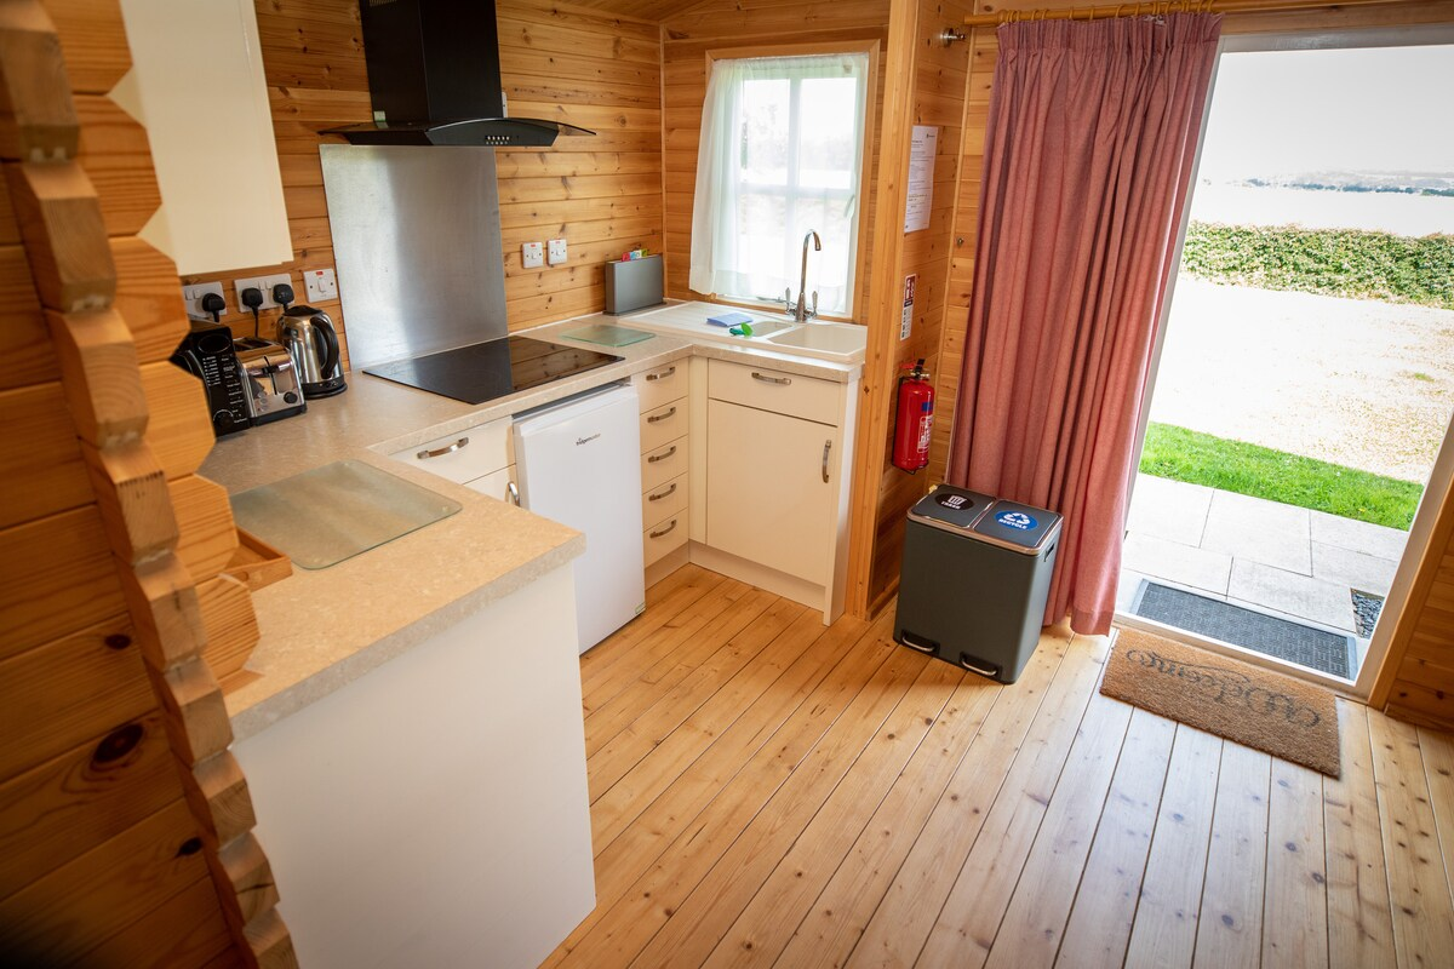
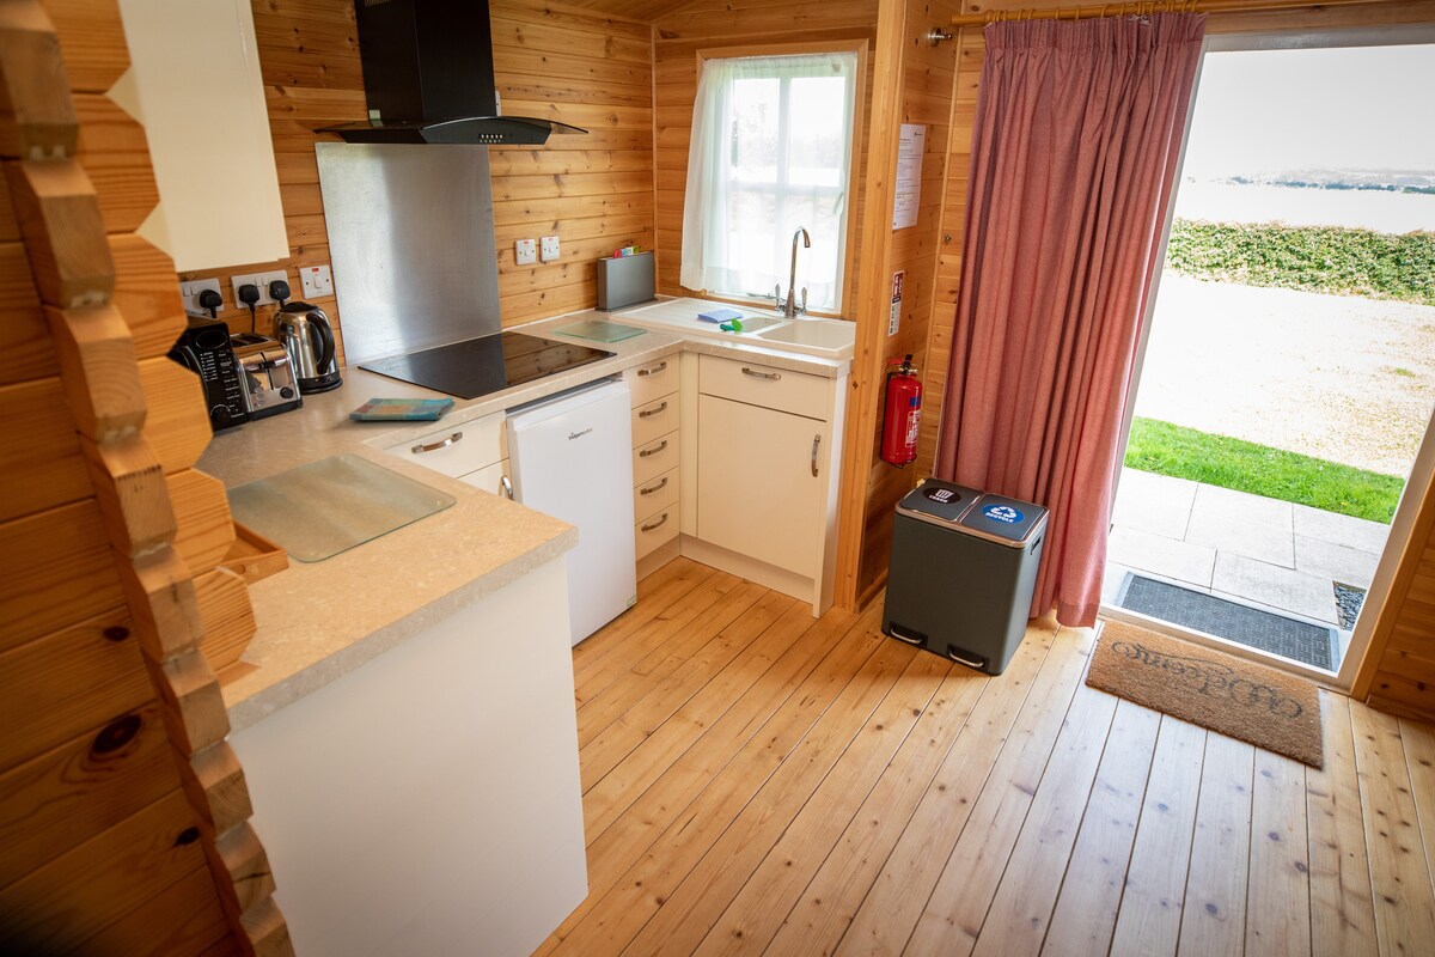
+ dish towel [348,396,457,421]
